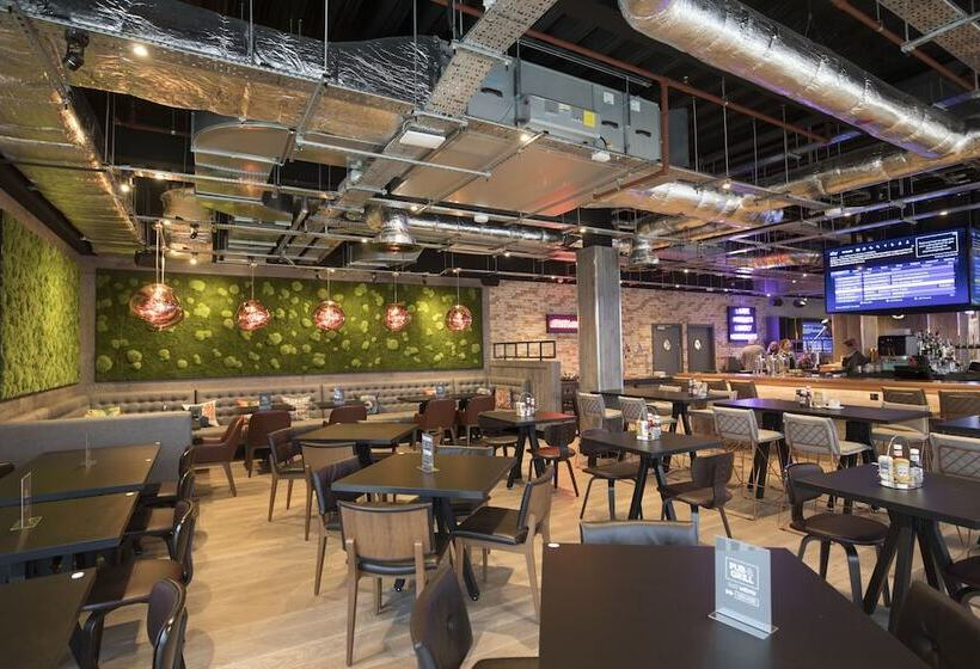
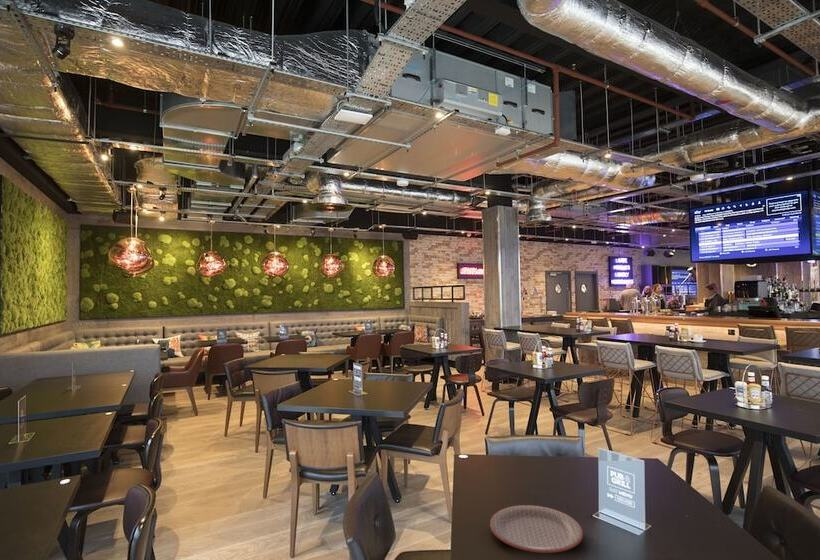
+ plate [489,504,584,554]
